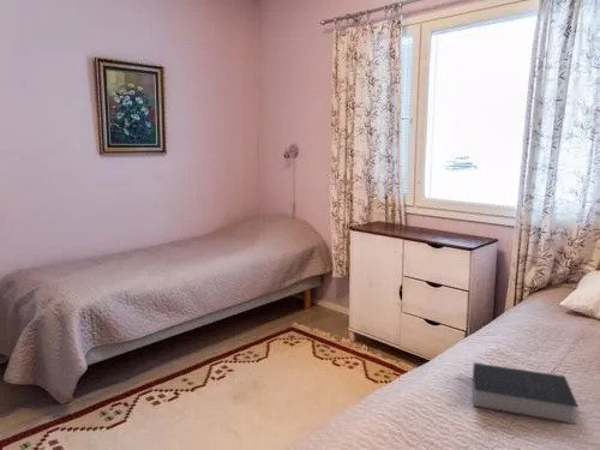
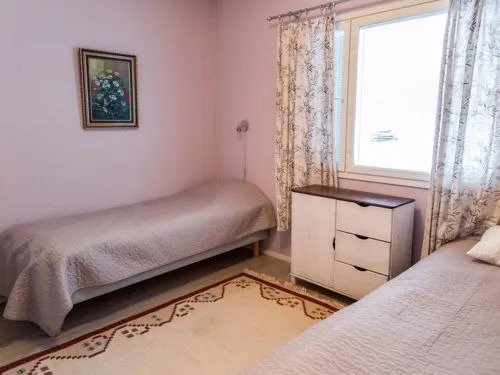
- book [455,361,580,425]
